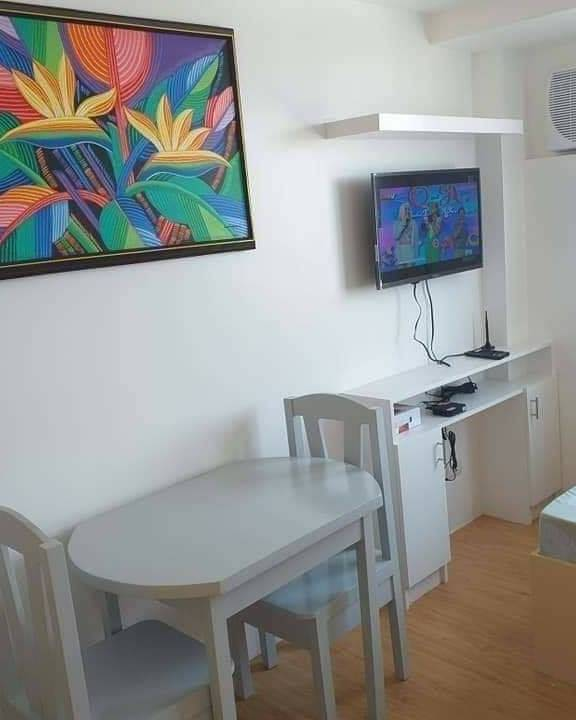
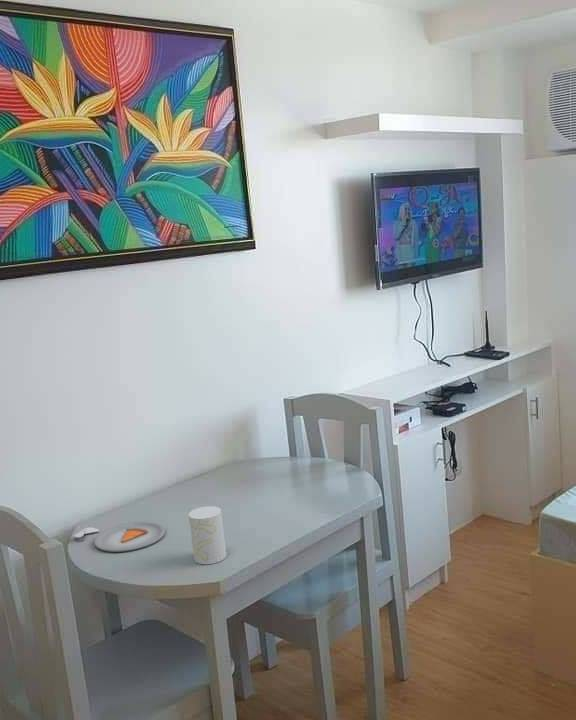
+ dinner plate [72,520,166,553]
+ cup [188,505,227,565]
